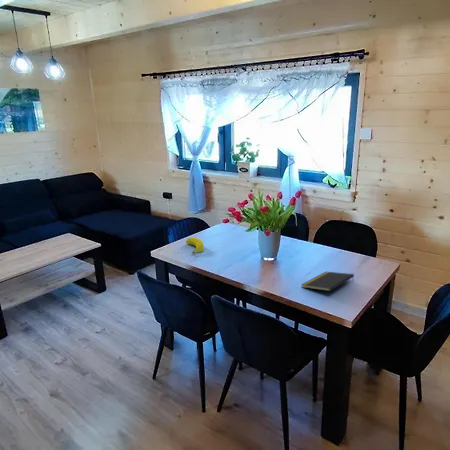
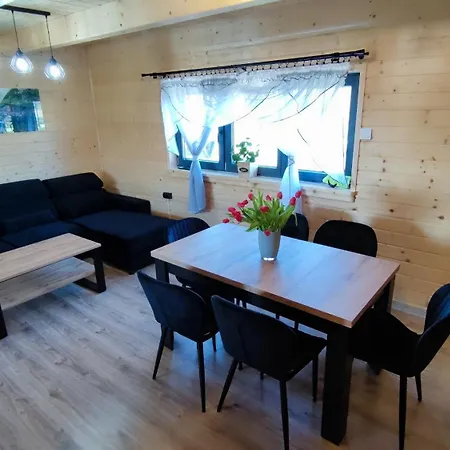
- notepad [300,271,355,292]
- fruit [185,237,205,255]
